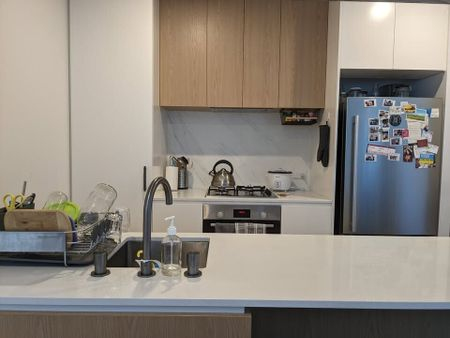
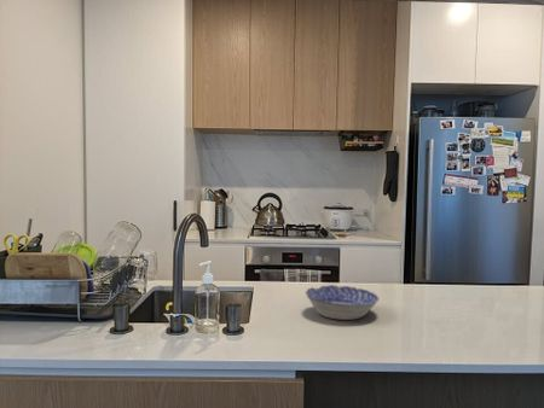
+ bowl [305,284,380,321]
